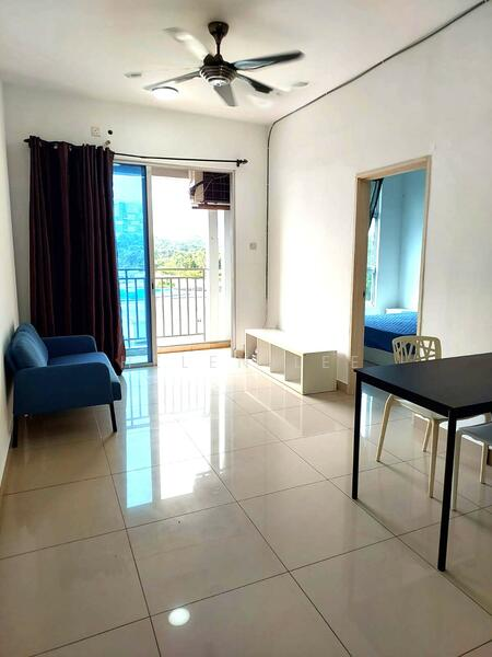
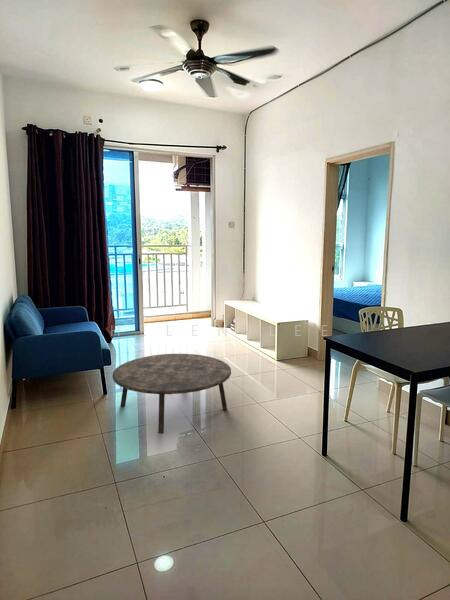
+ coffee table [112,353,232,434]
